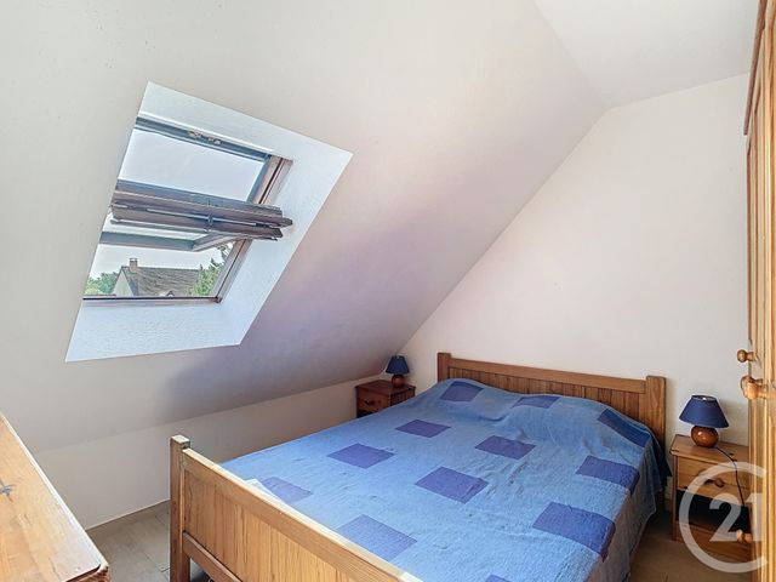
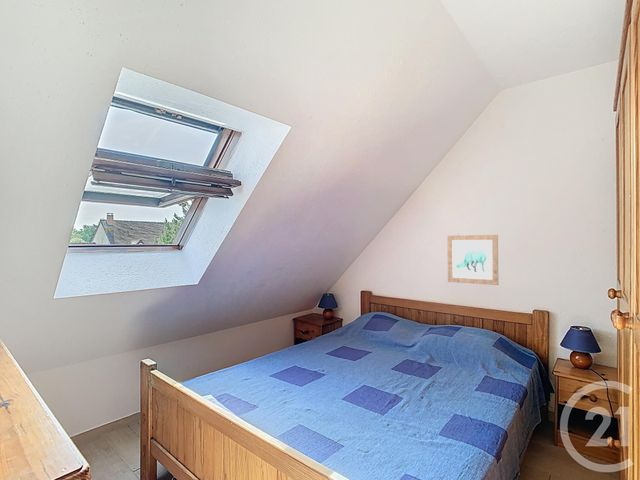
+ wall art [447,234,499,286]
